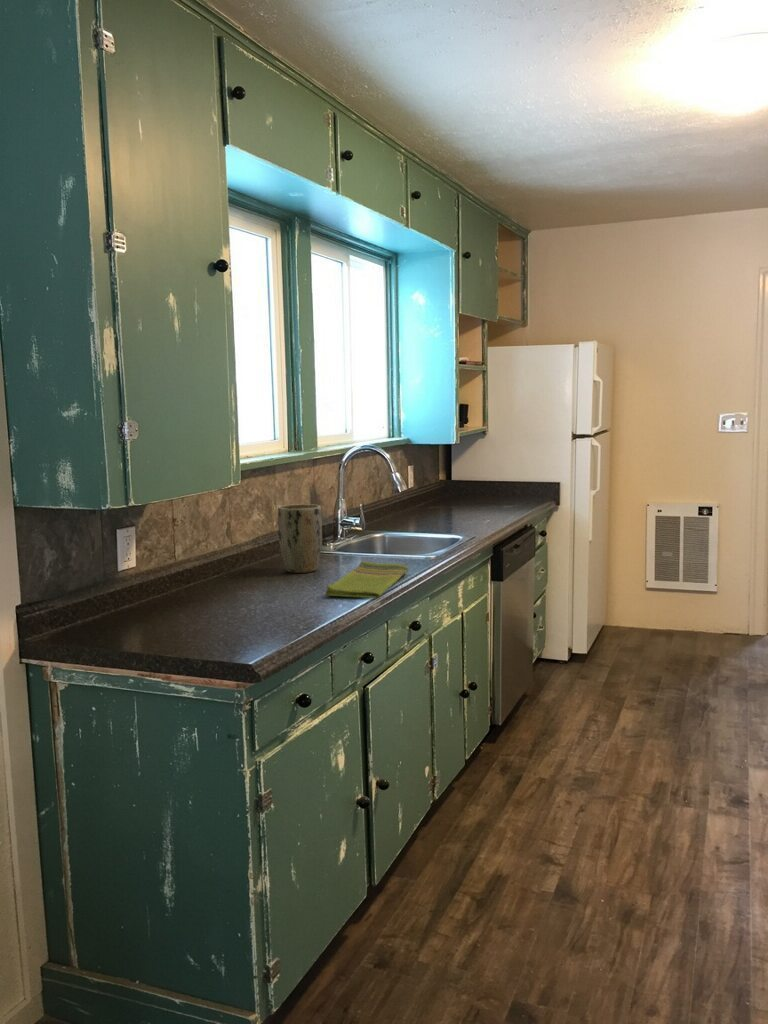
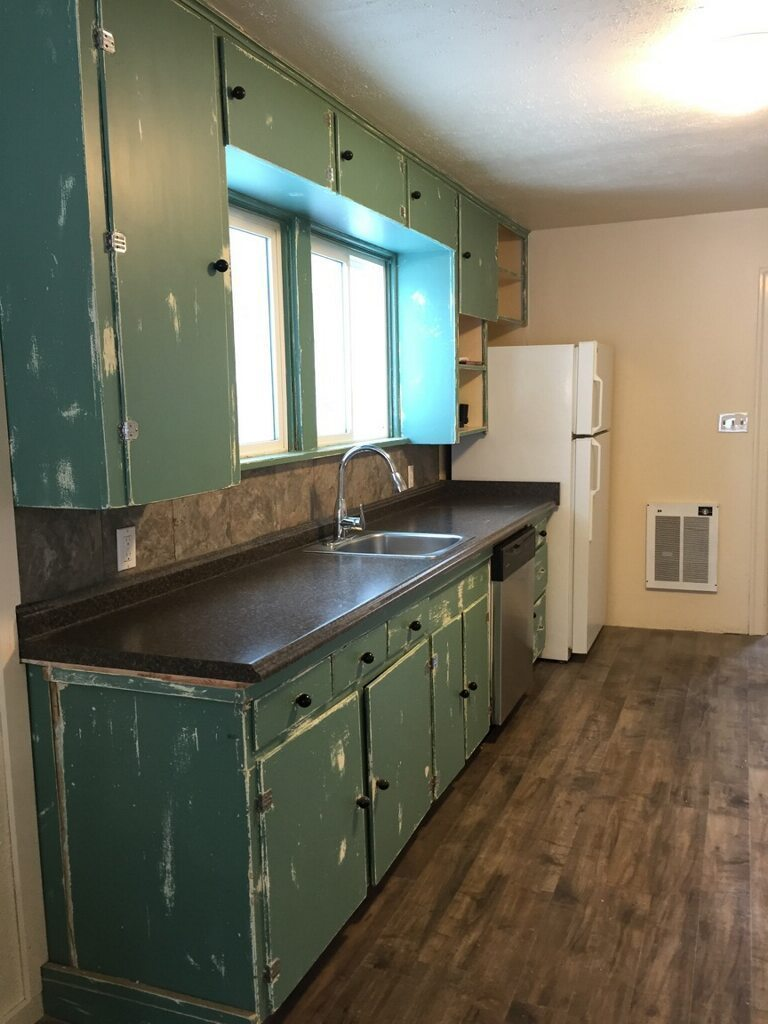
- dish towel [325,560,410,599]
- plant pot [277,503,323,574]
